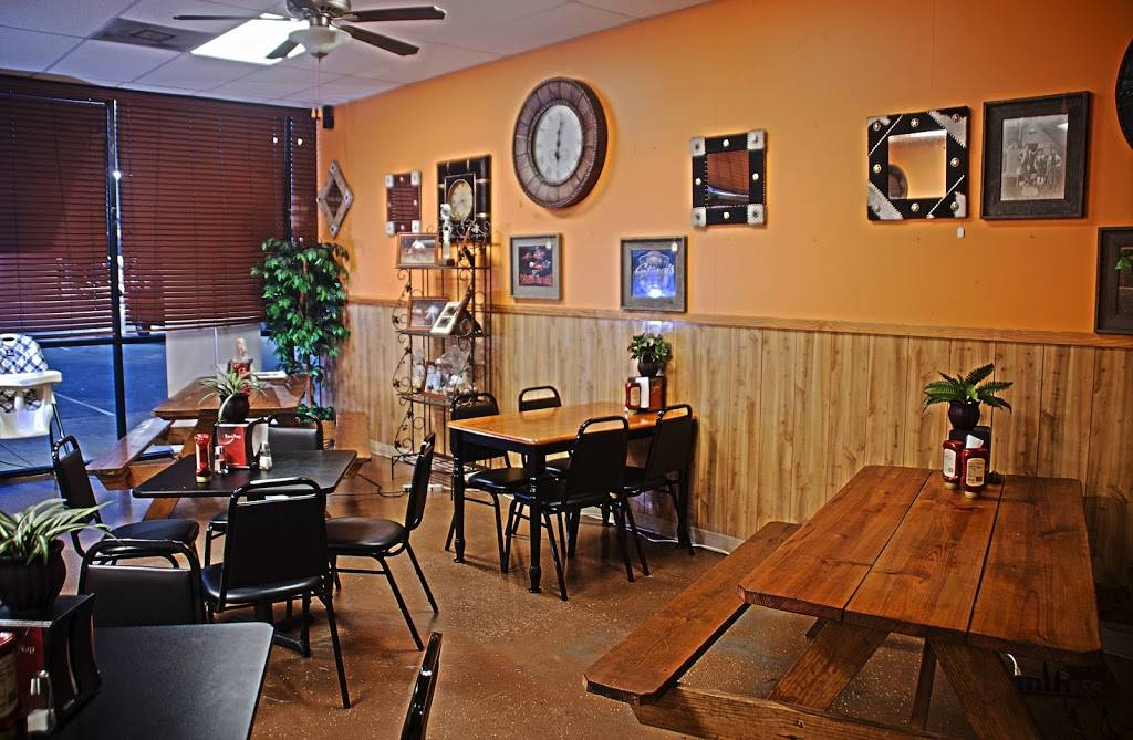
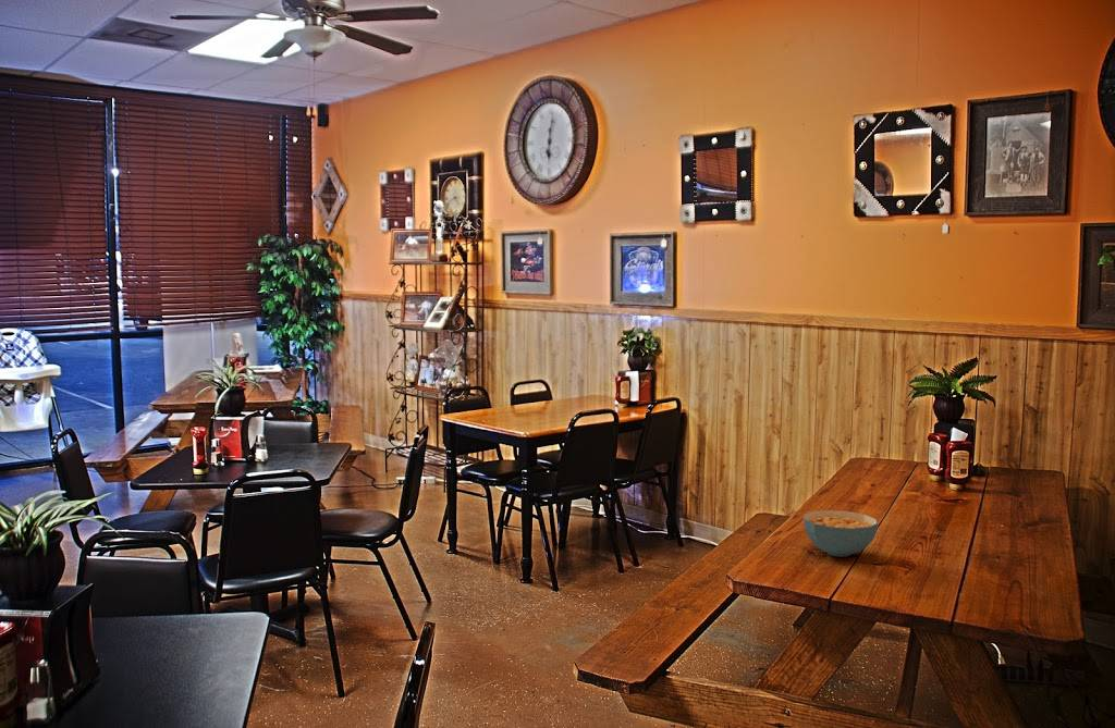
+ cereal bowl [802,509,879,558]
